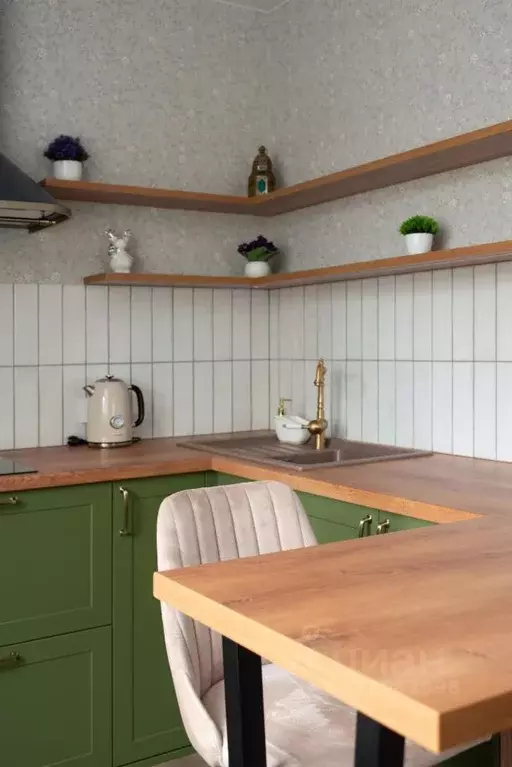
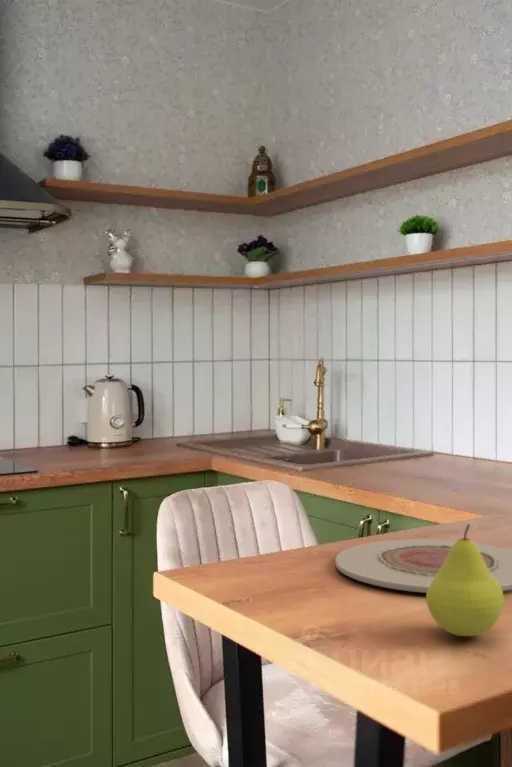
+ fruit [425,523,505,638]
+ plate [334,538,512,594]
